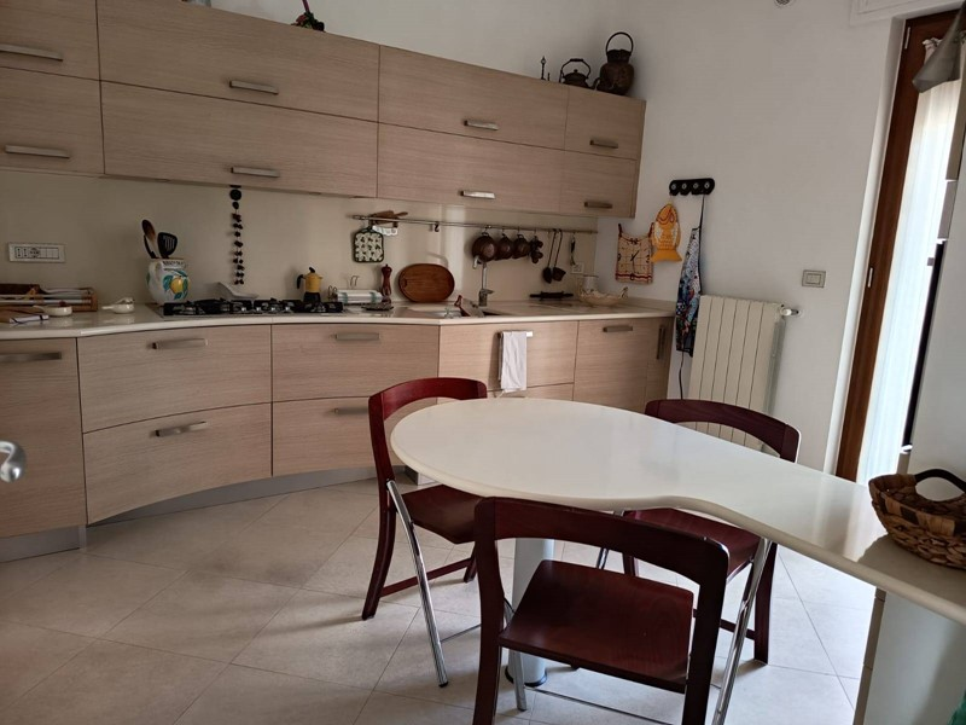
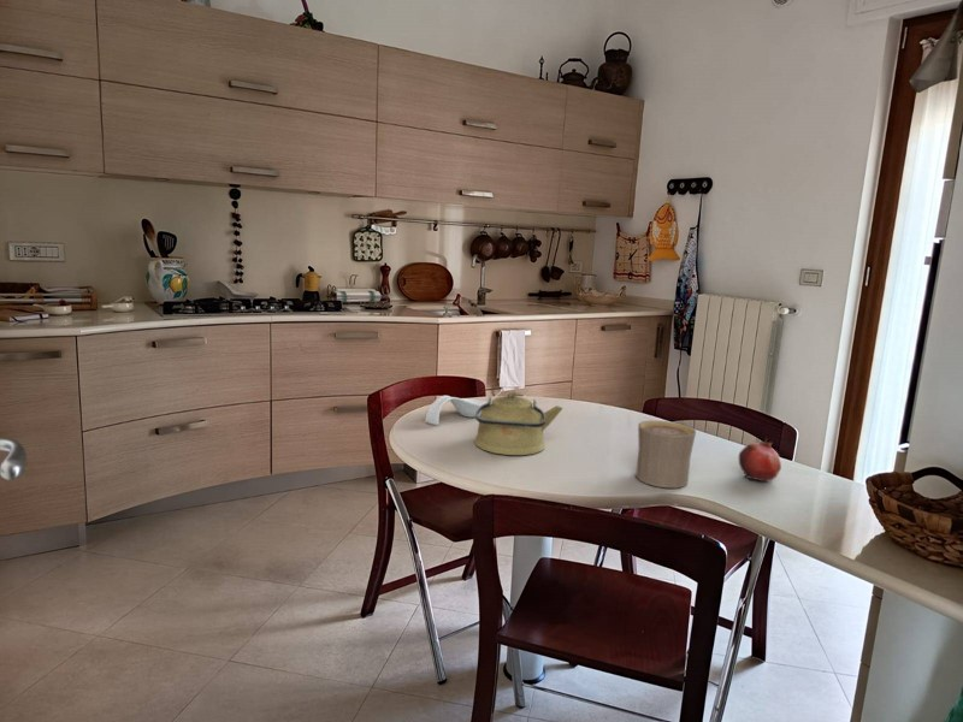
+ spoon rest [424,395,492,426]
+ fruit [738,438,782,483]
+ kettle [473,390,565,456]
+ cup [634,420,697,489]
